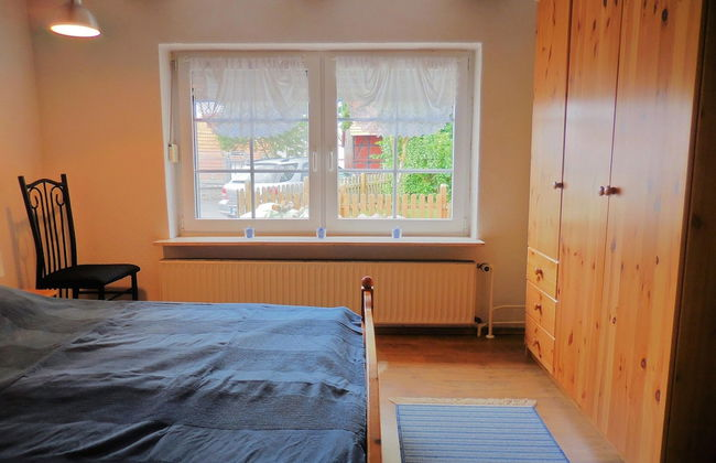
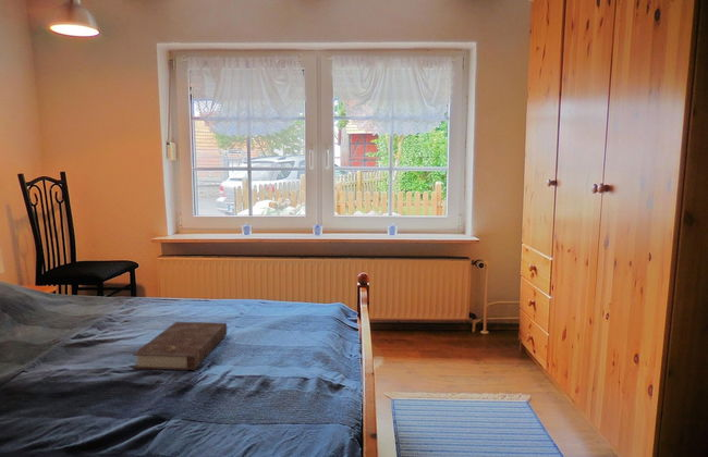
+ book [132,321,228,371]
